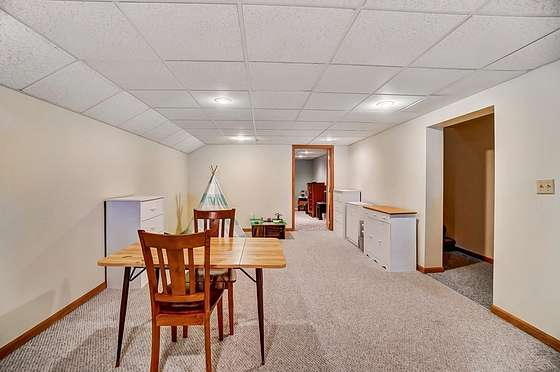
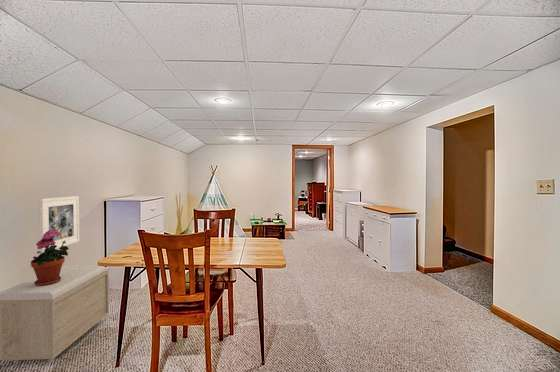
+ potted plant [30,229,69,286]
+ storage bench [0,263,110,364]
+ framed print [38,195,80,254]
